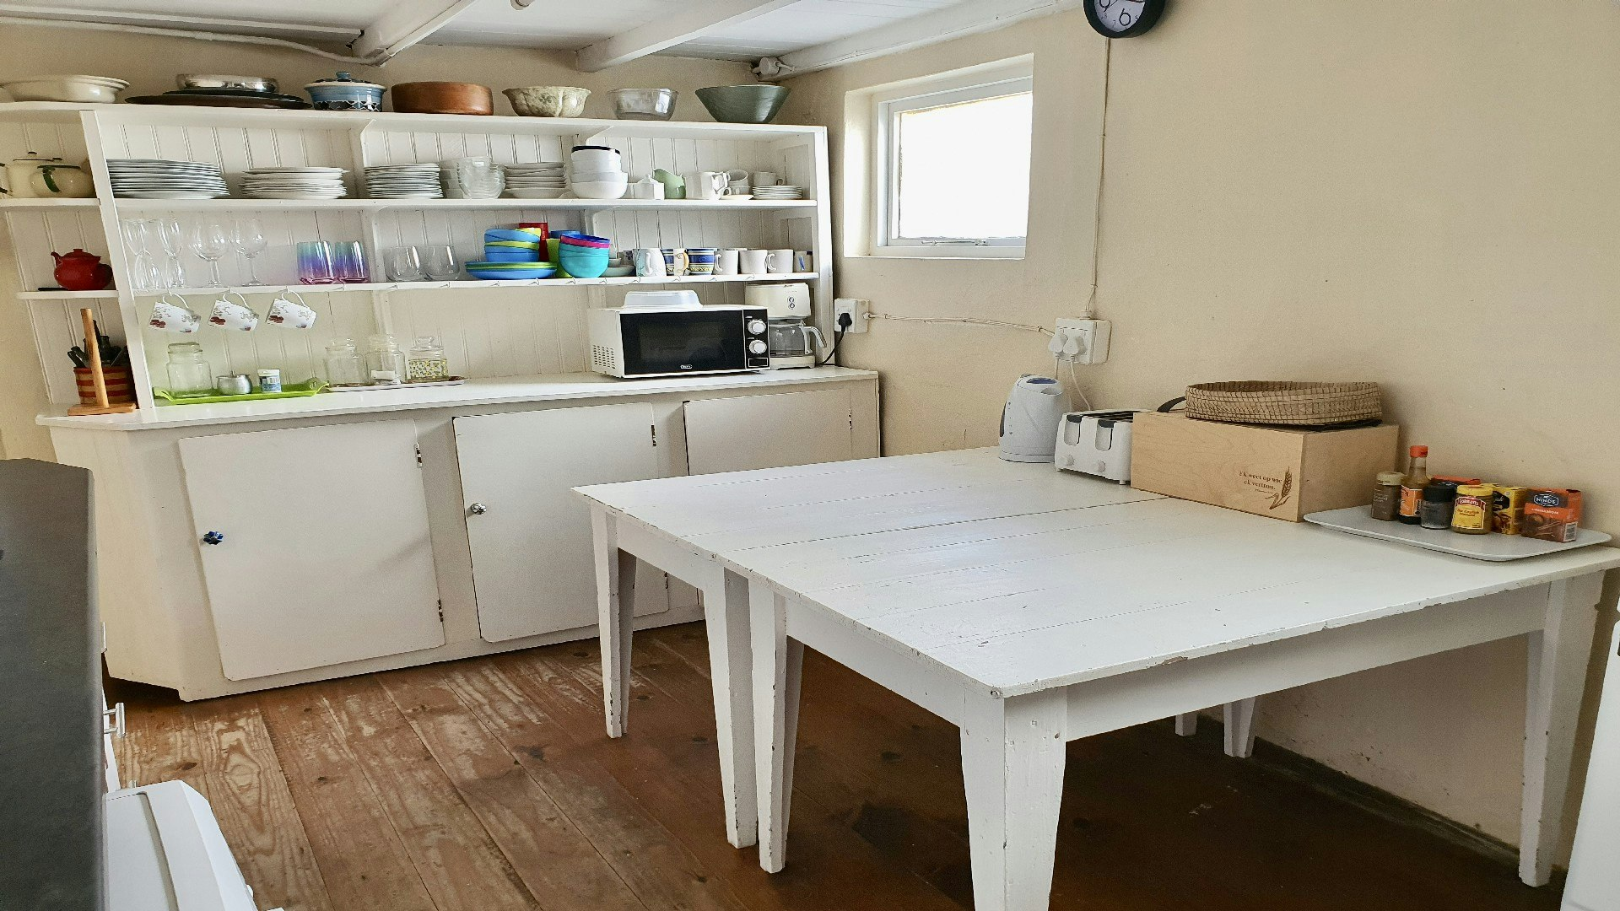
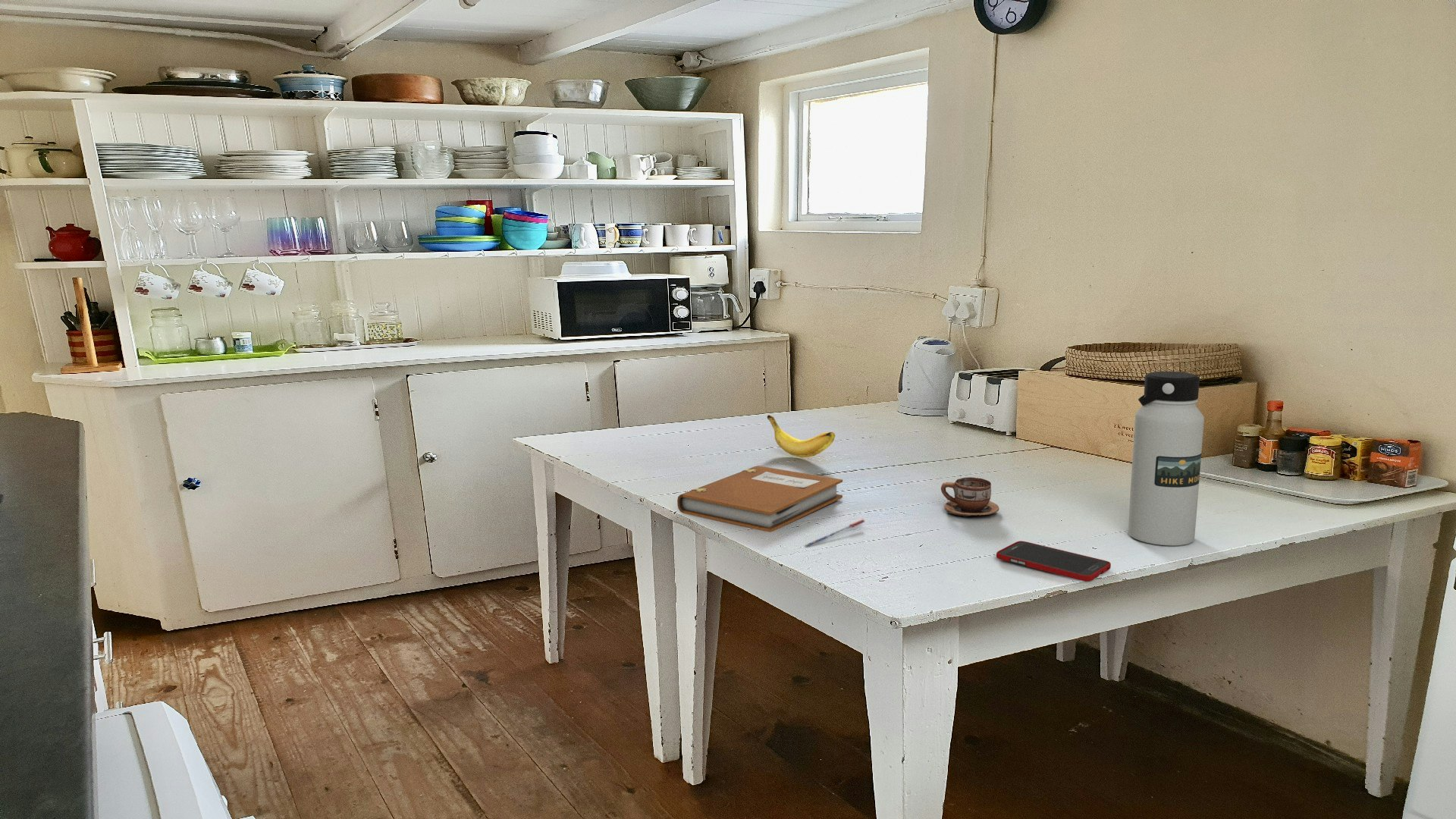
+ pen [804,519,865,548]
+ cell phone [996,540,1112,582]
+ cup [940,476,999,517]
+ notebook [676,465,843,533]
+ water bottle [1127,371,1205,547]
+ banana [767,414,836,458]
